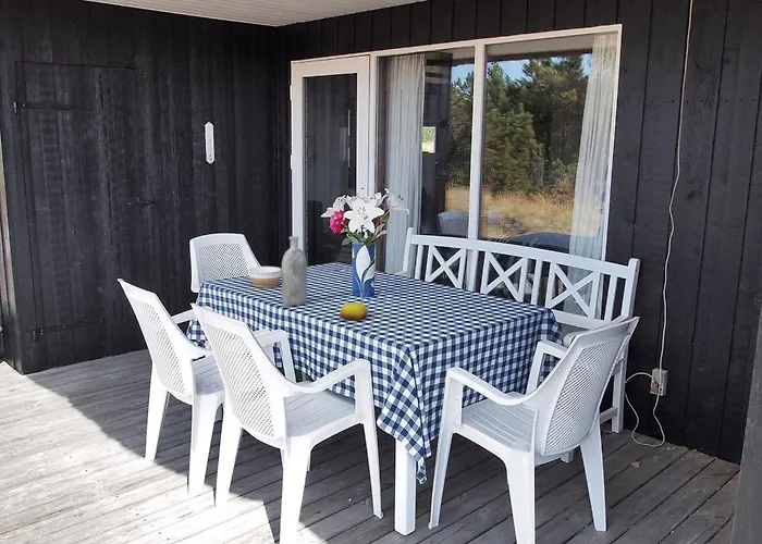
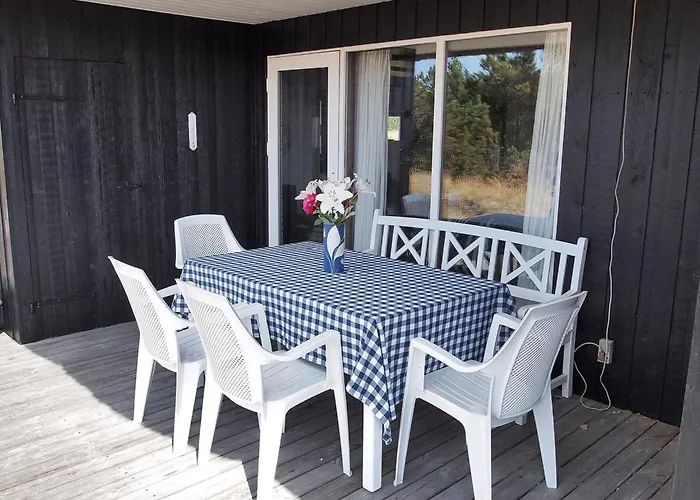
- fruit [339,301,368,322]
- bowl [247,265,282,288]
- bottle [281,235,308,307]
